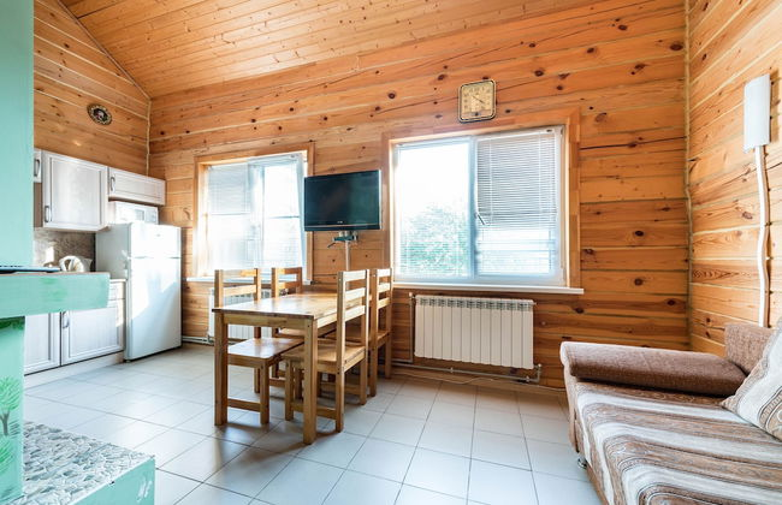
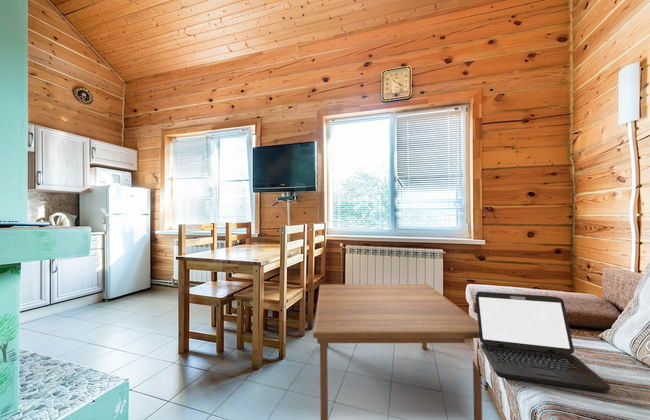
+ coffee table [312,283,483,420]
+ laptop [475,291,611,394]
